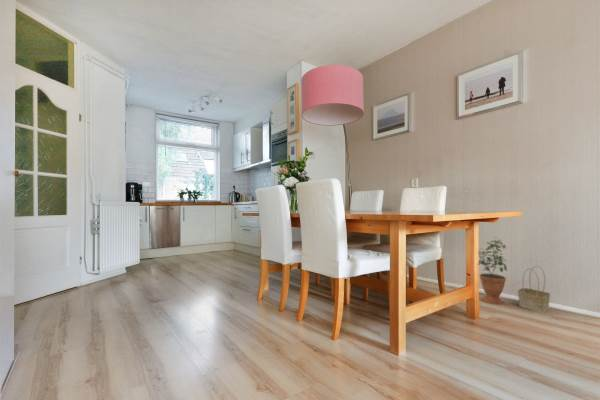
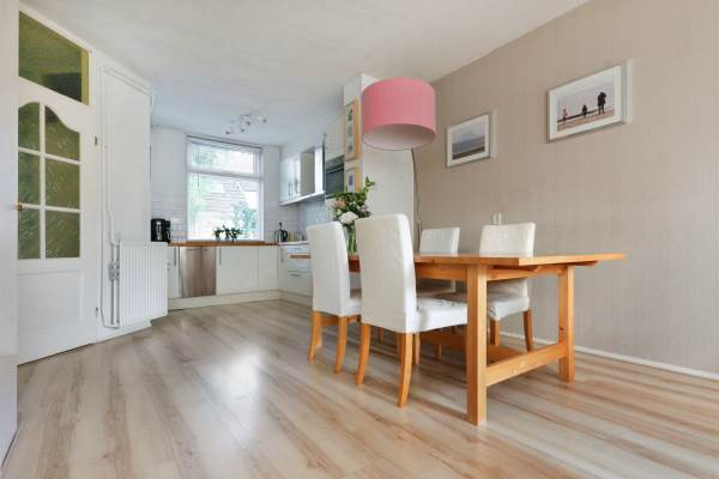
- potted plant [478,236,508,305]
- basket [517,265,551,314]
